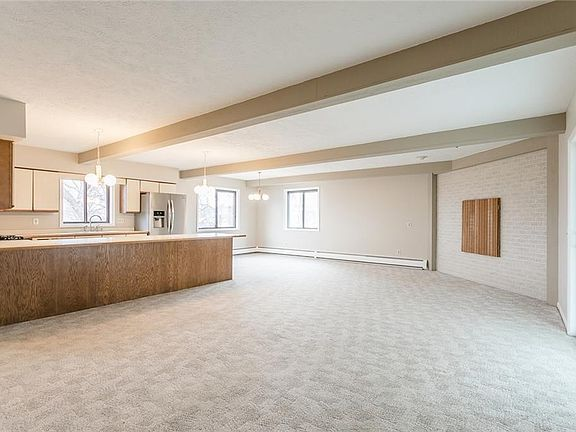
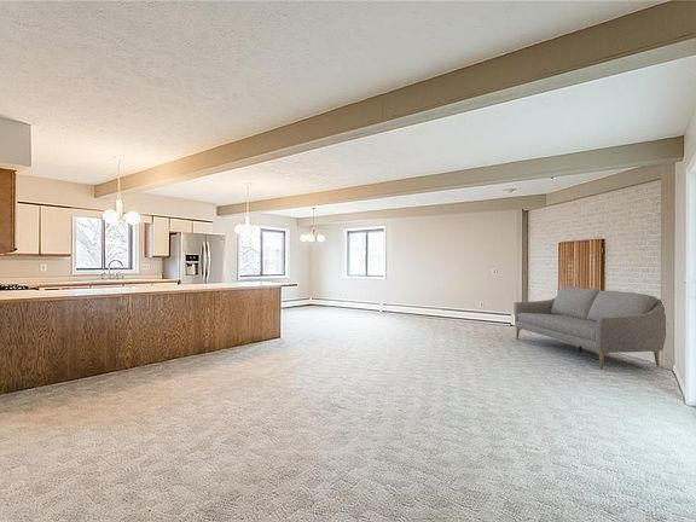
+ sofa [512,284,667,371]
